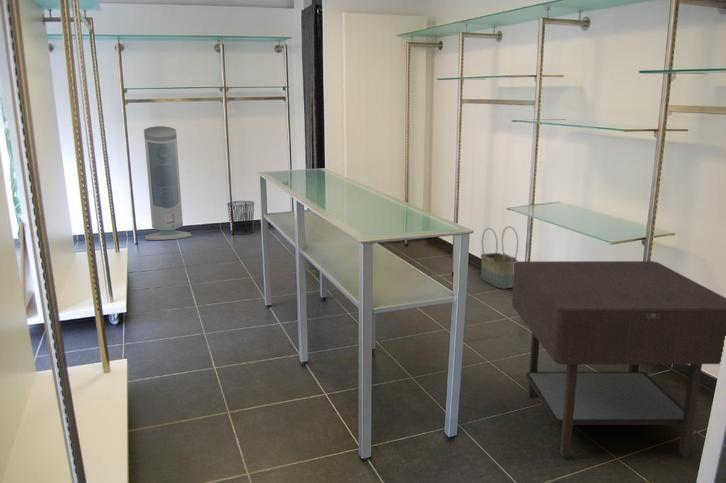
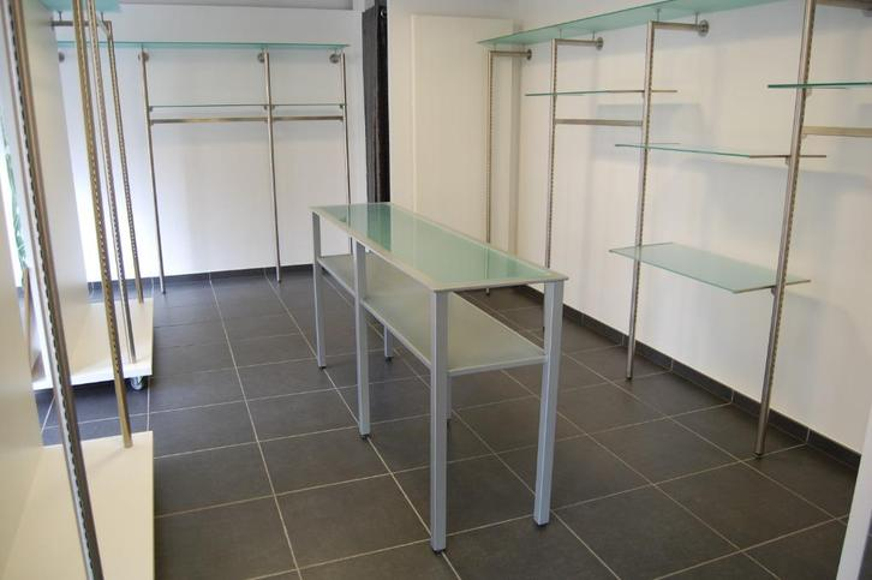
- side table [511,260,726,458]
- waste bin [226,200,256,235]
- air purifier [143,125,192,241]
- basket [480,225,520,290]
